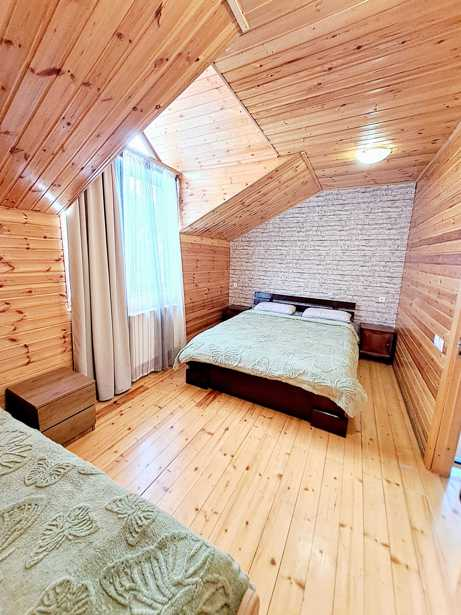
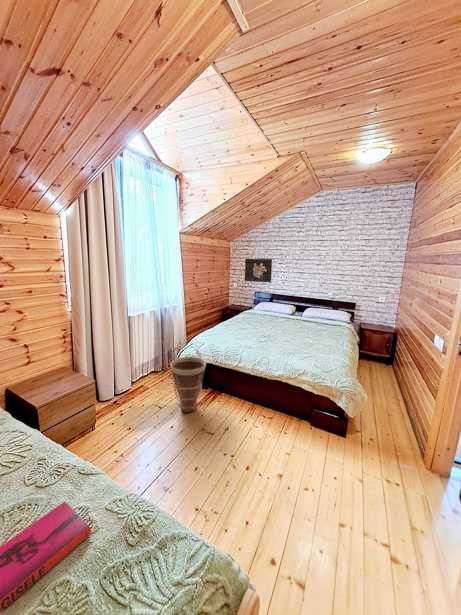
+ basket [169,349,207,413]
+ hardback book [0,501,92,613]
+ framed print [244,258,273,283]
